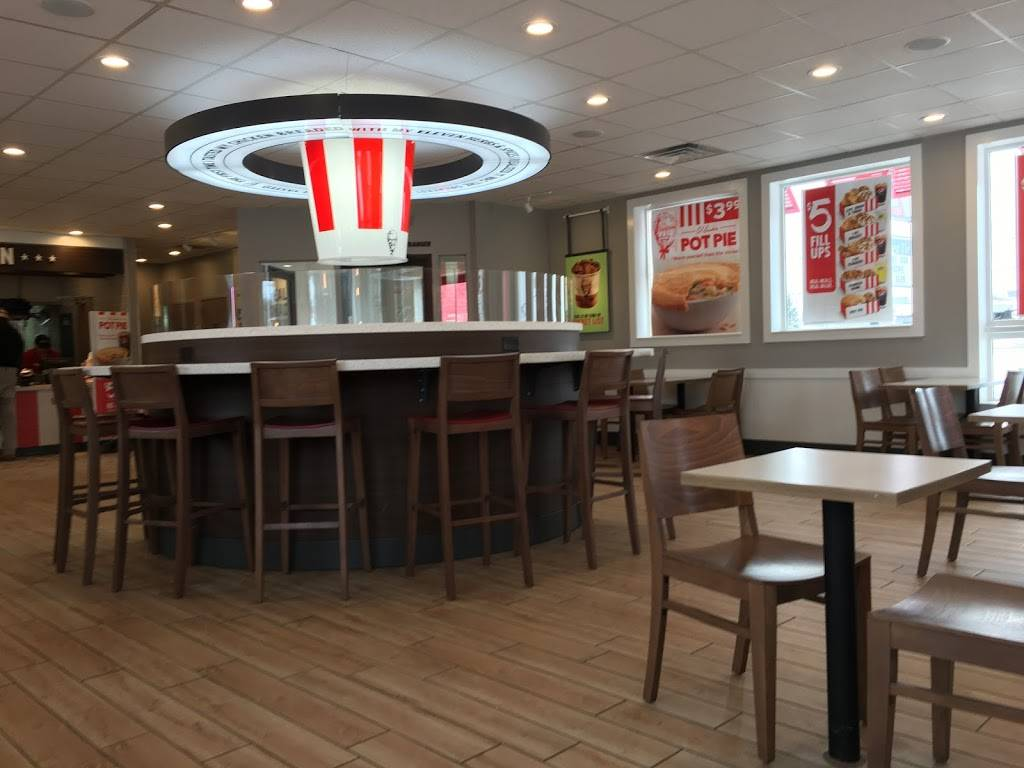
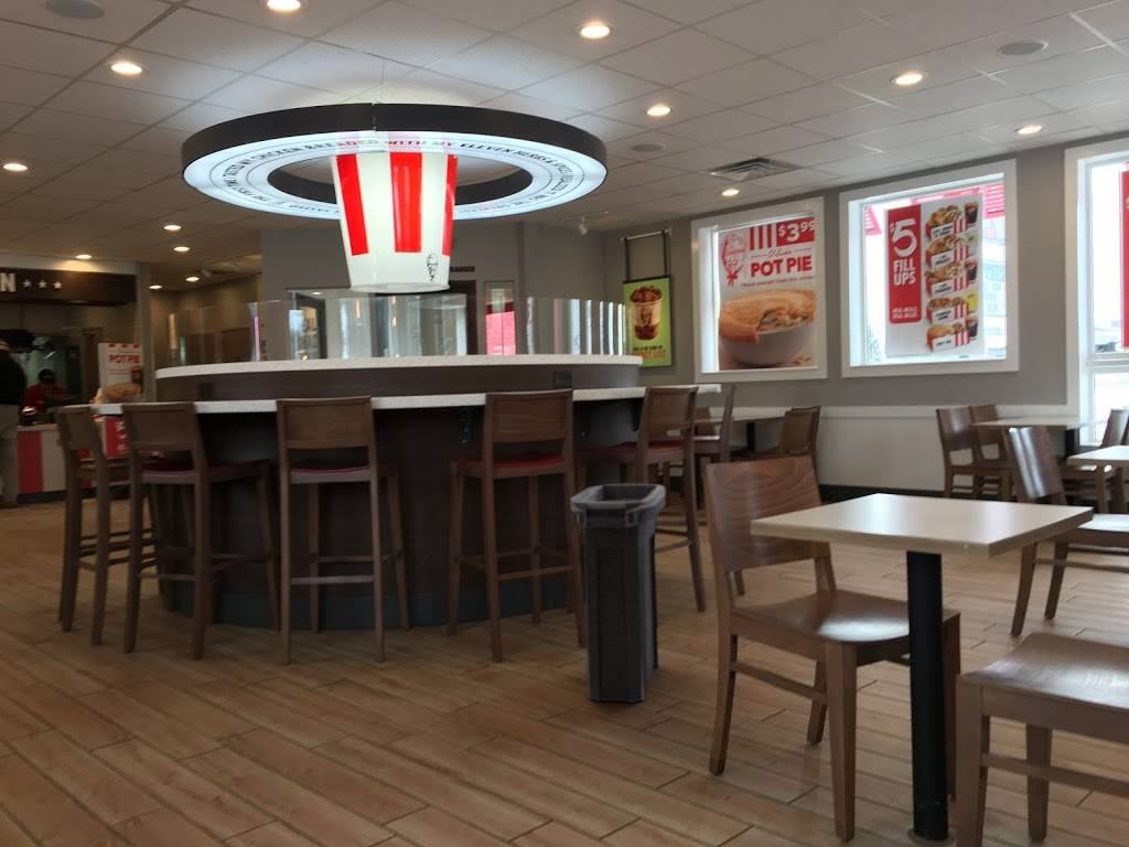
+ trash can [570,483,667,704]
